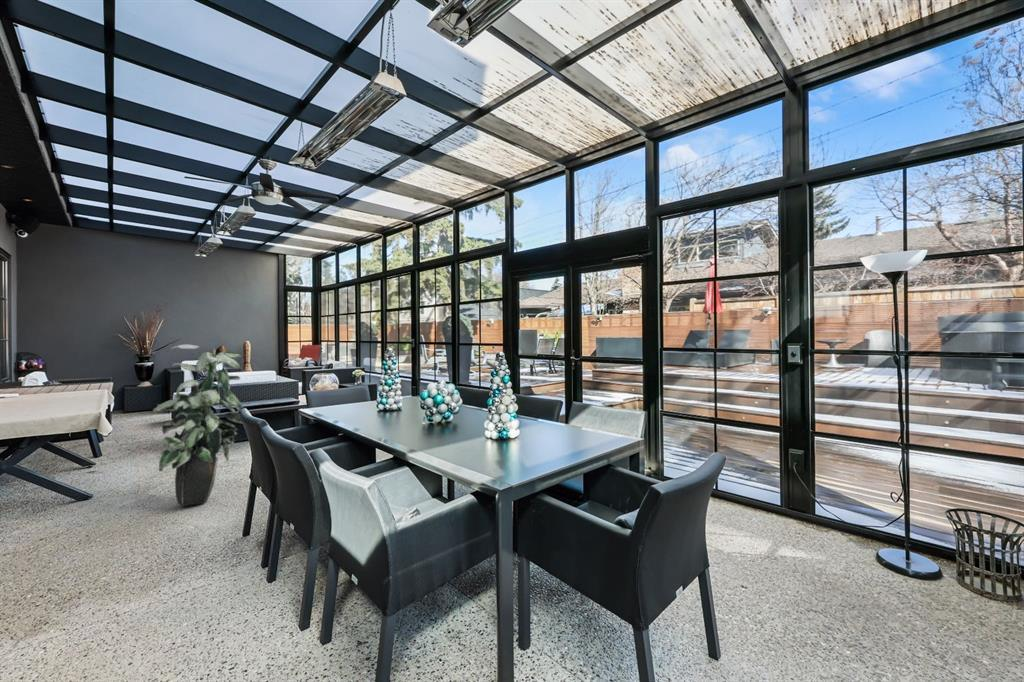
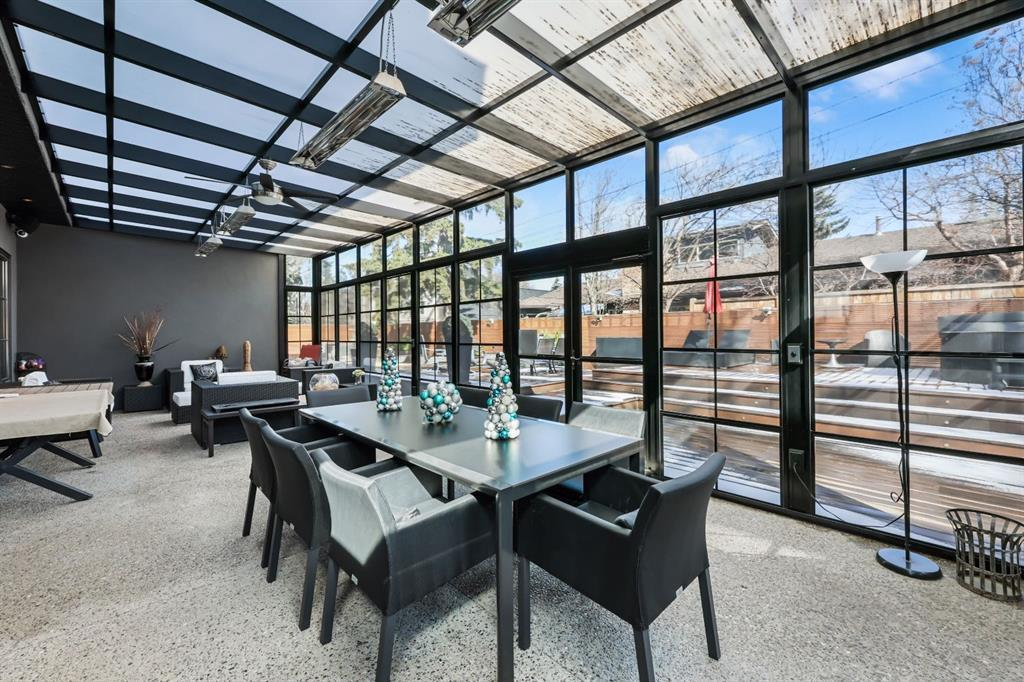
- indoor plant [151,343,244,507]
